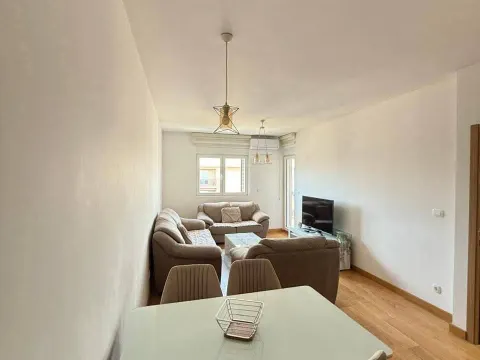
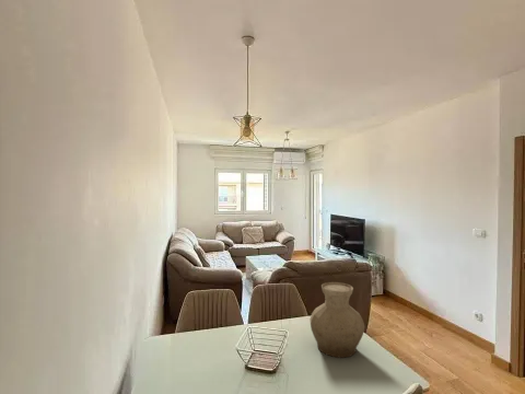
+ vase [308,281,365,359]
